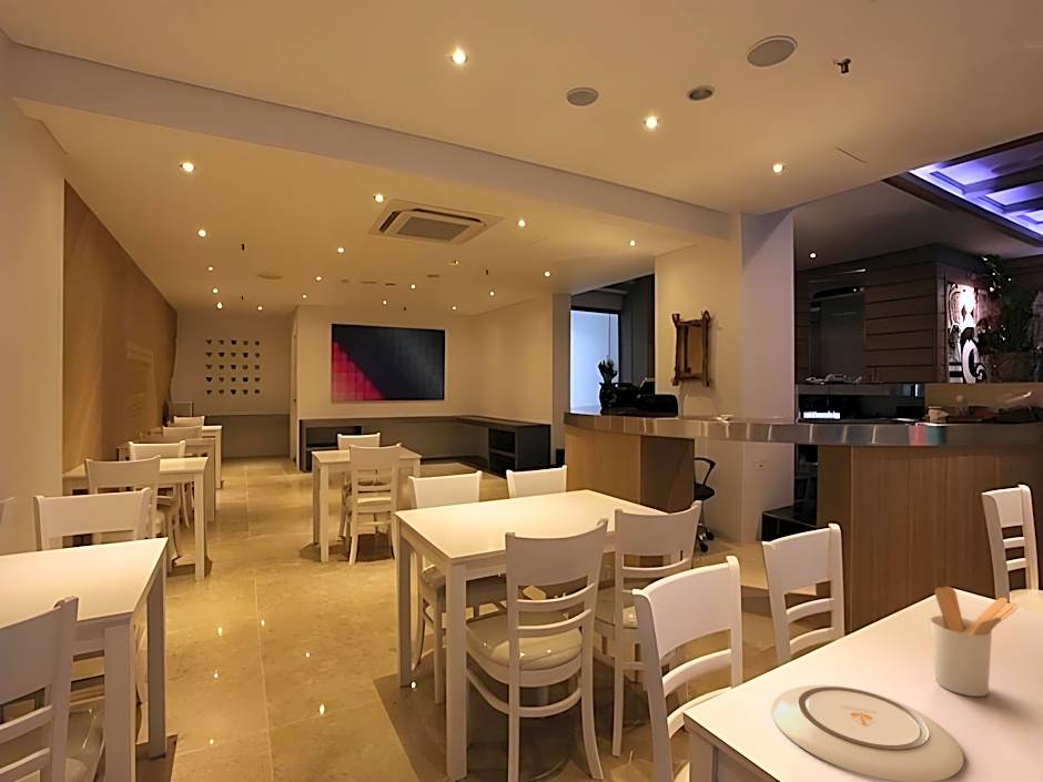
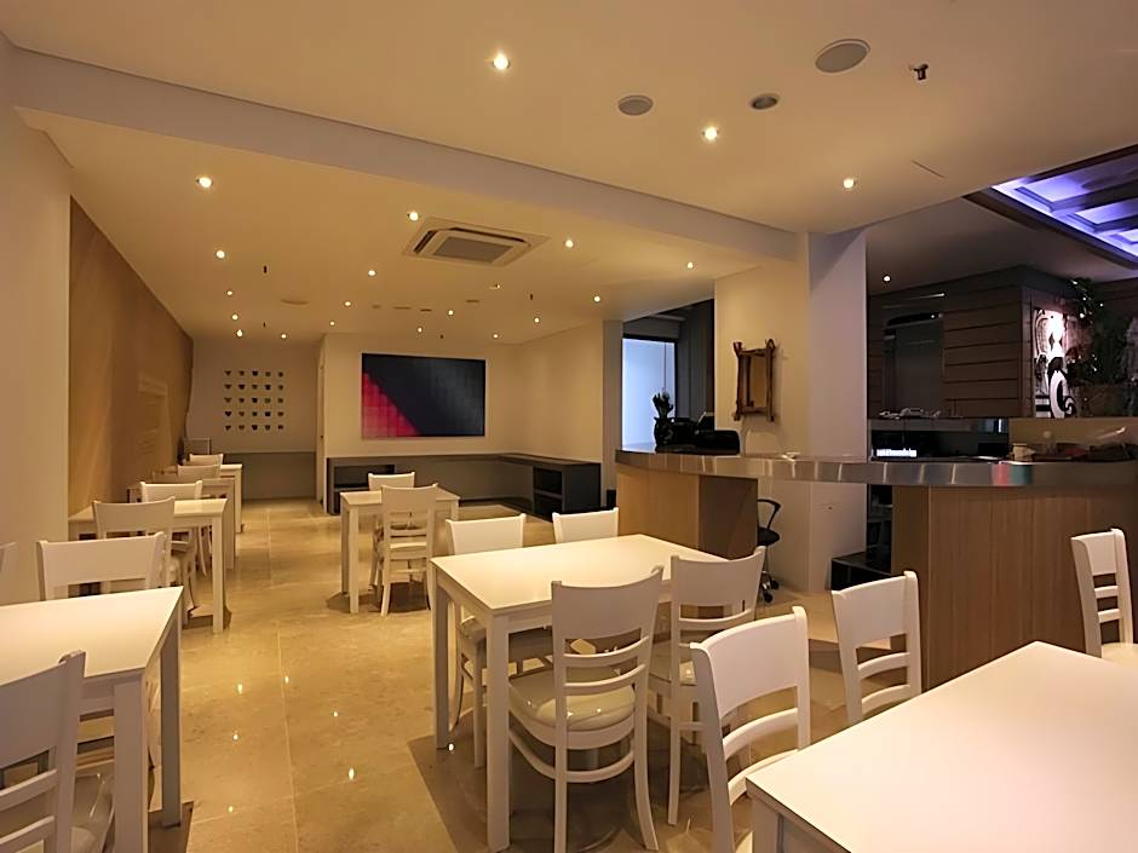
- plate [771,684,964,782]
- utensil holder [929,586,1019,698]
